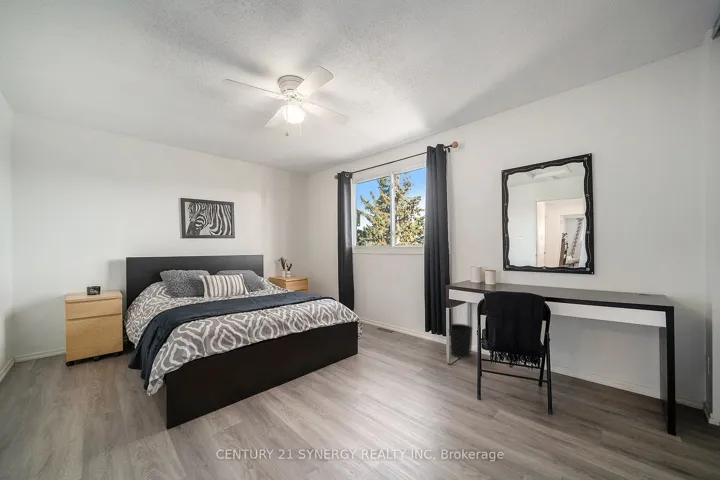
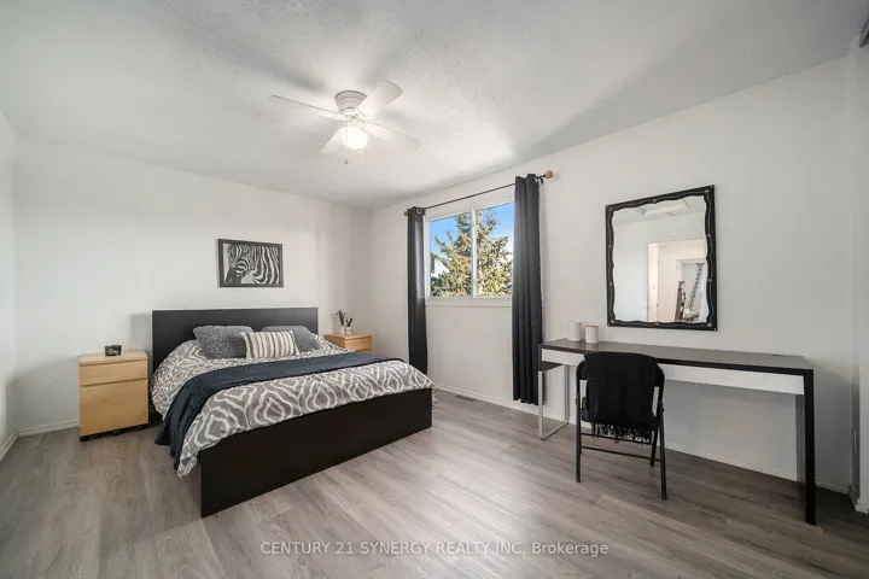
- wastebasket [449,323,474,359]
